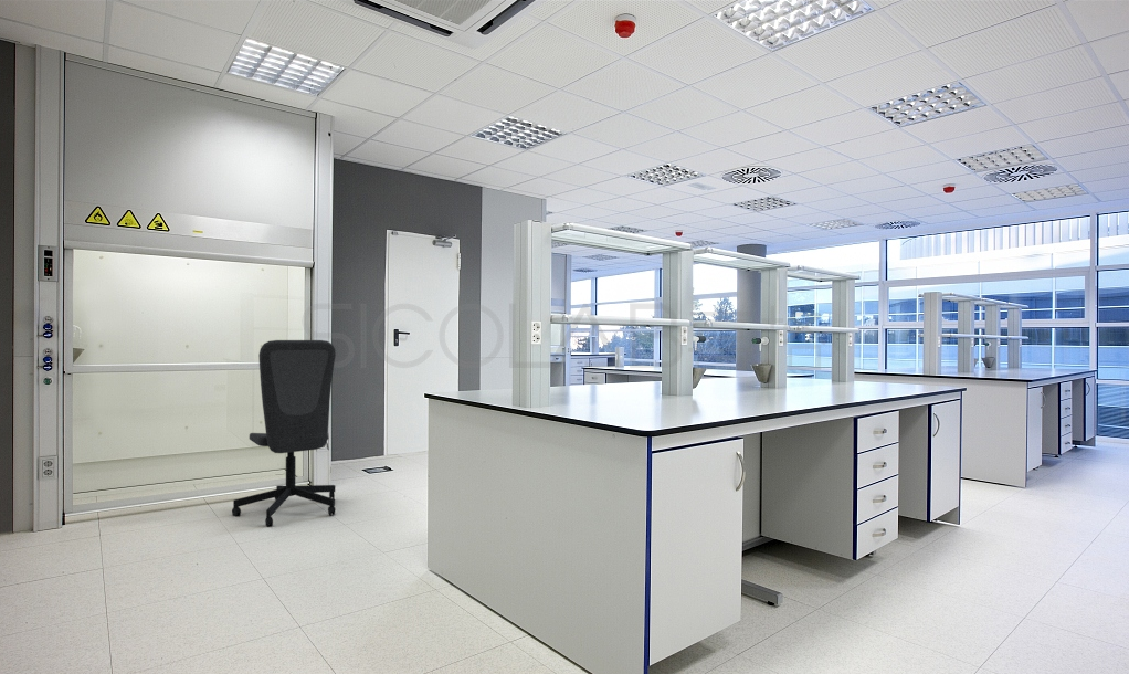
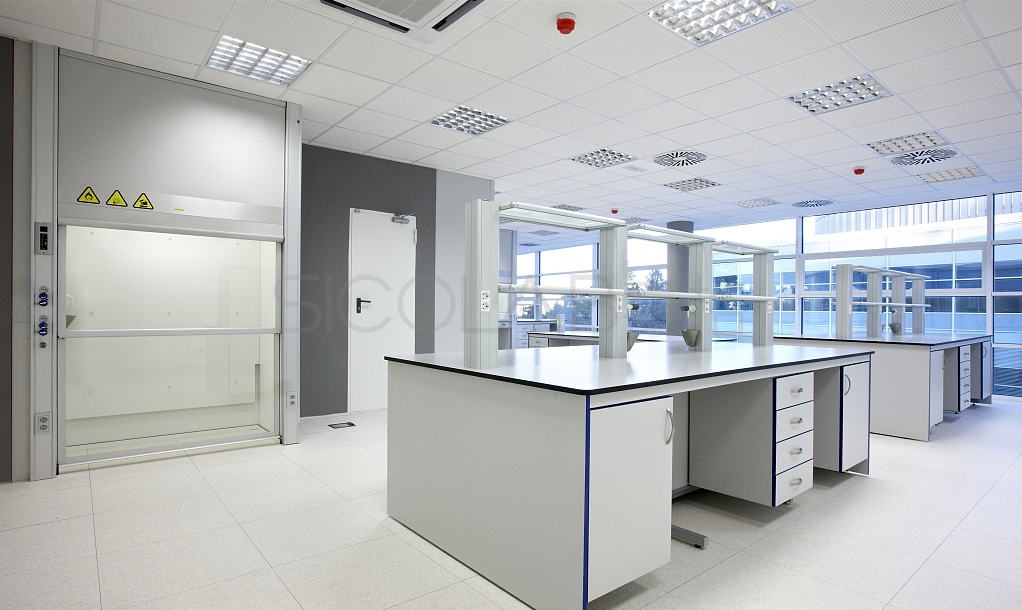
- office chair [231,339,337,528]
